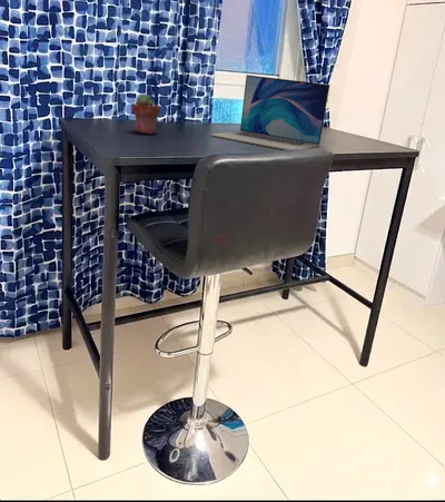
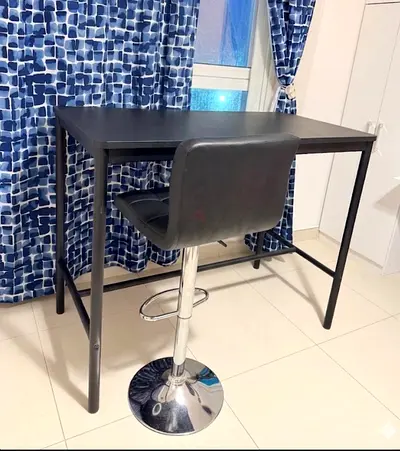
- laptop [209,73,332,151]
- potted succulent [131,92,161,135]
